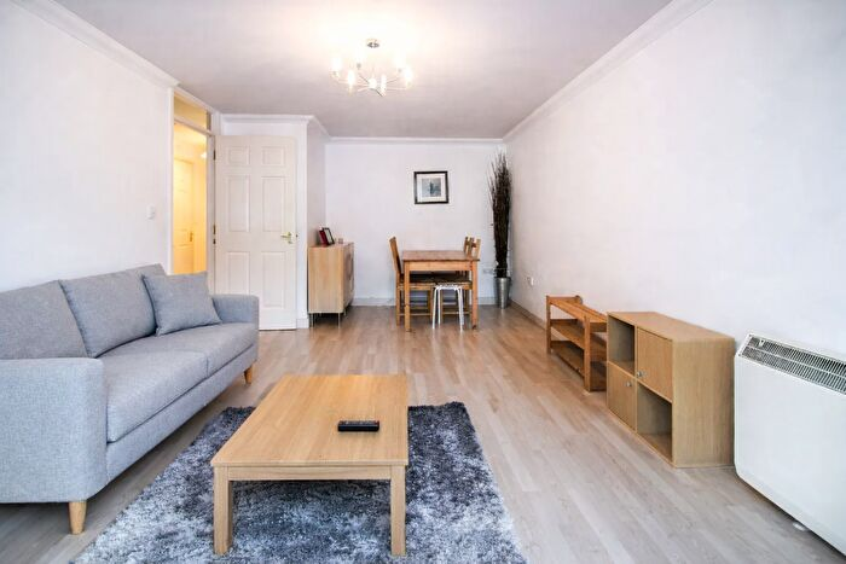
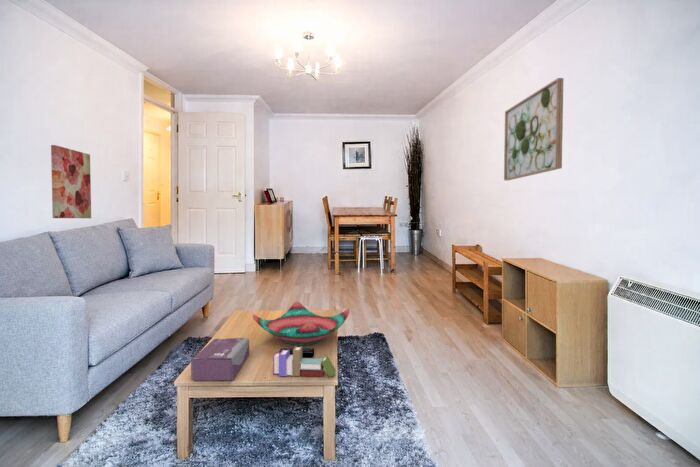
+ wall art [503,77,564,181]
+ decorative bowl [252,301,350,346]
+ book [272,345,336,378]
+ wall art [50,144,92,219]
+ tissue box [190,337,250,381]
